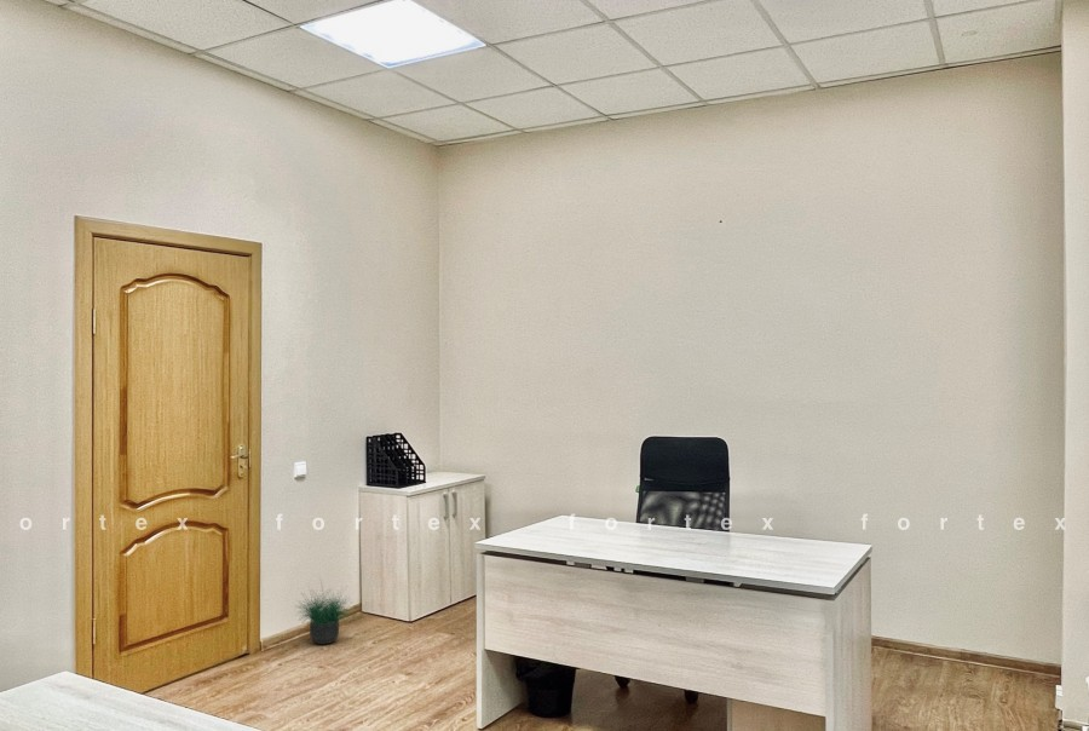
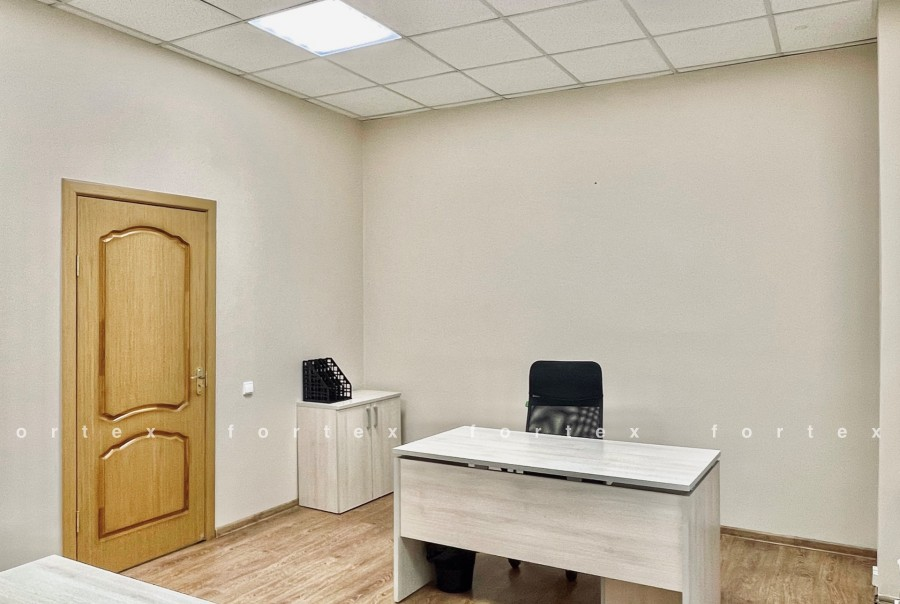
- potted plant [294,576,355,645]
